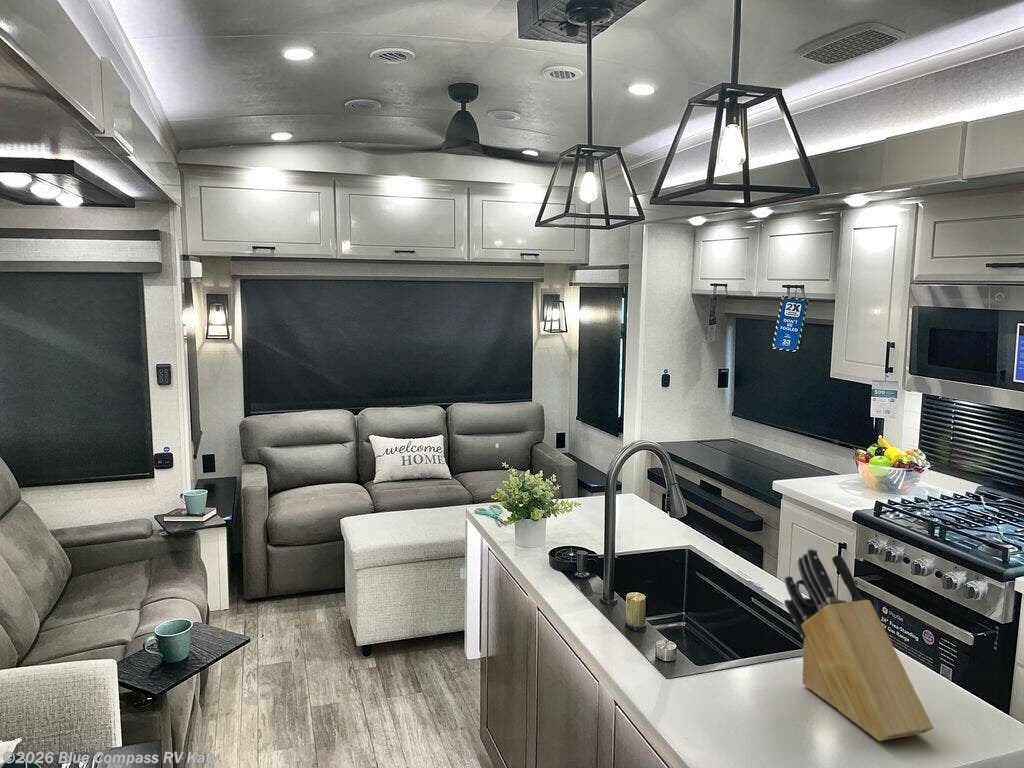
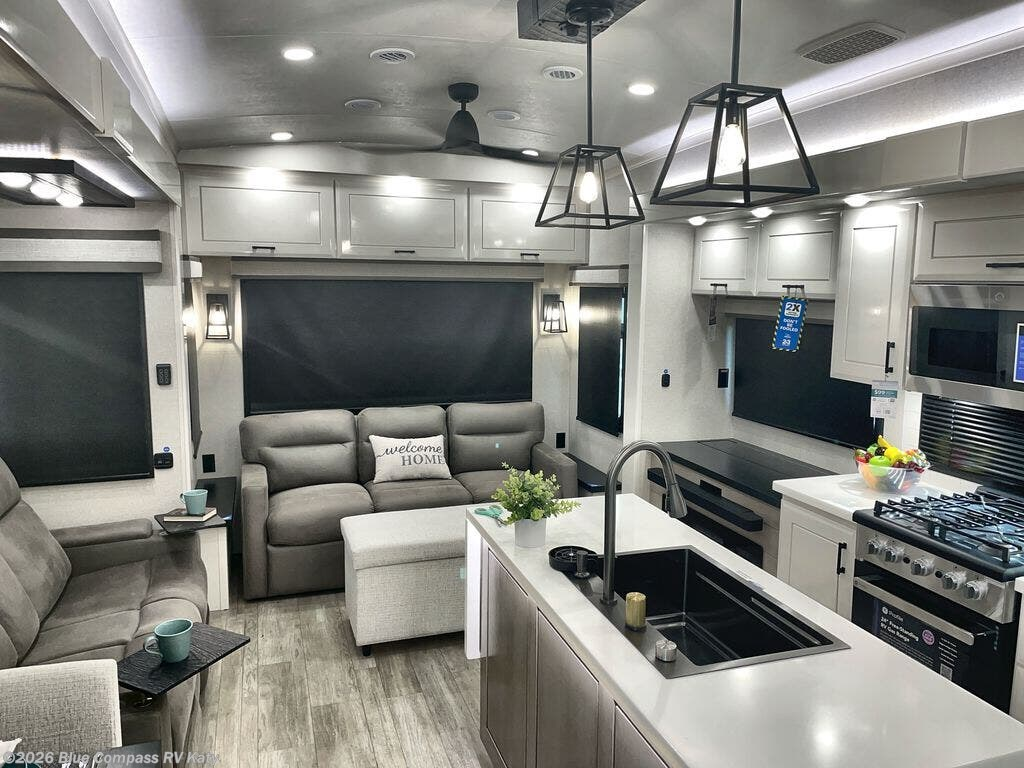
- knife block [783,547,934,742]
